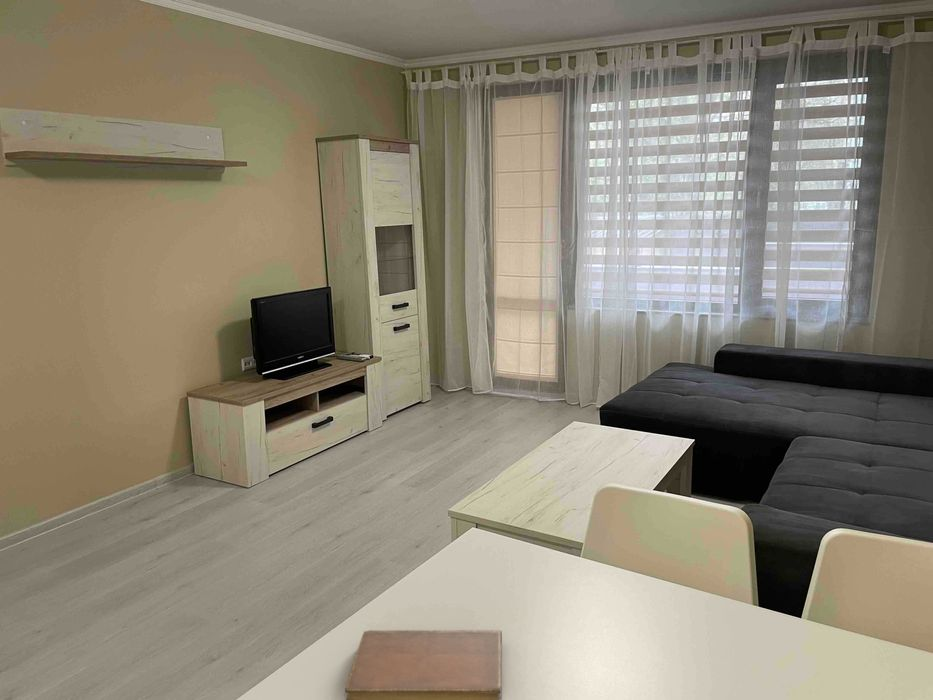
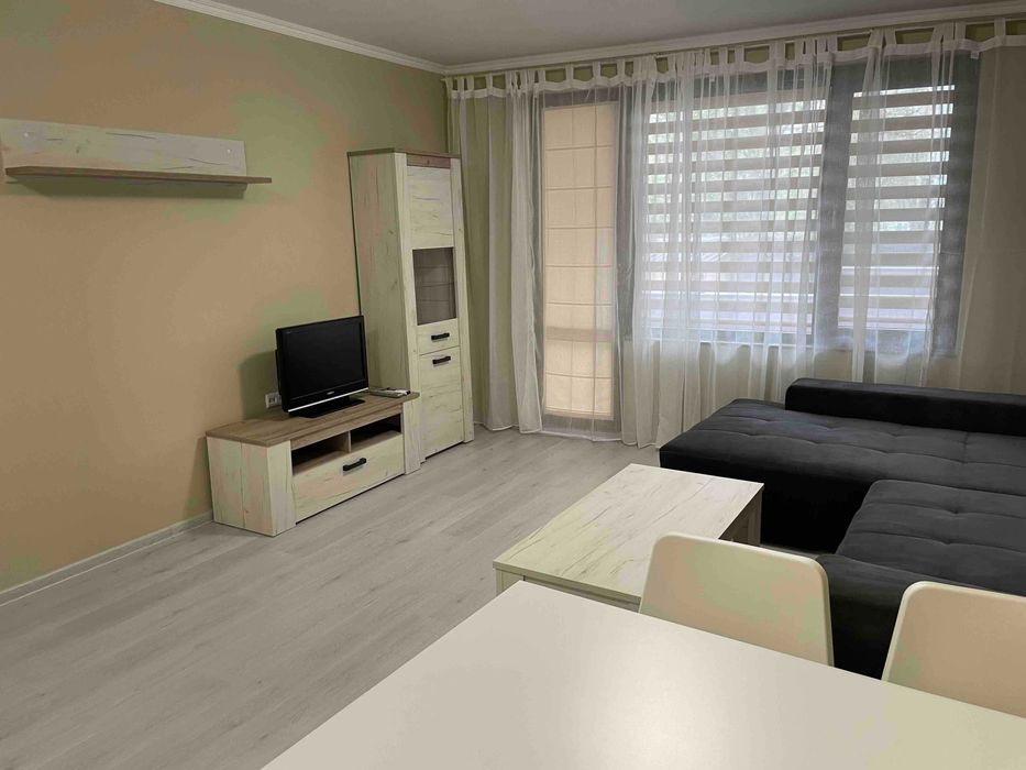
- notebook [344,629,503,700]
